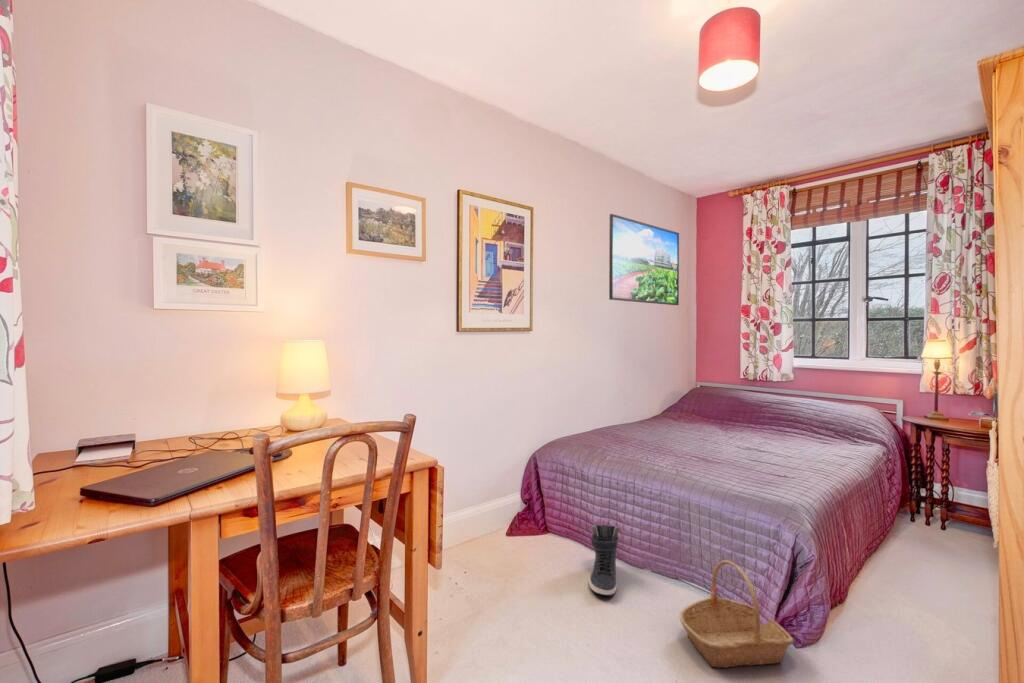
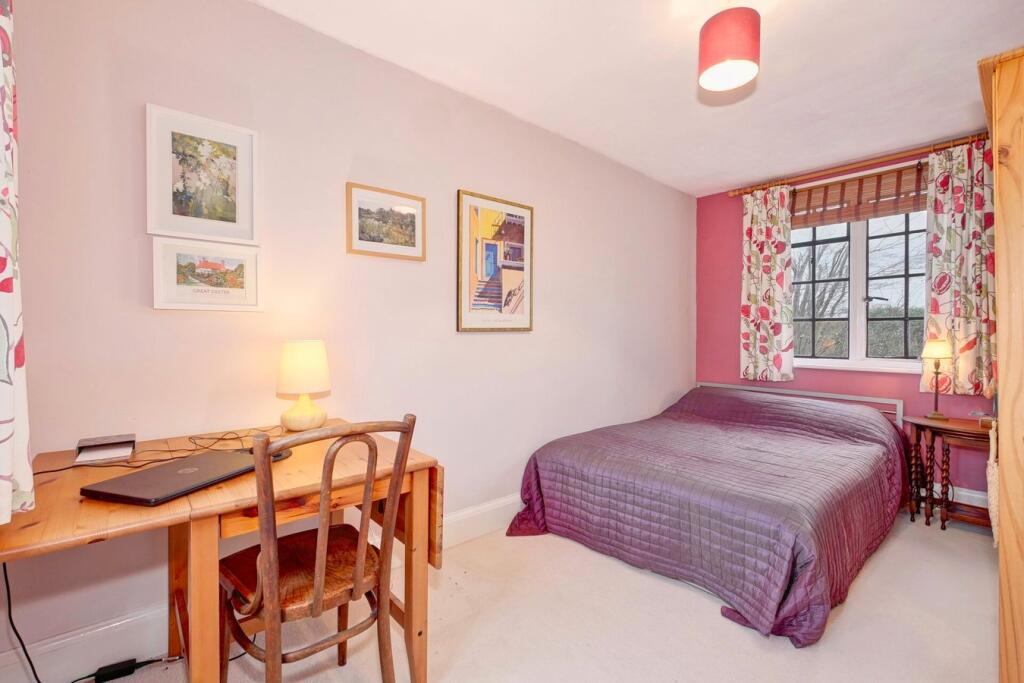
- sneaker [588,524,619,596]
- basket [678,559,795,669]
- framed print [608,213,680,306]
